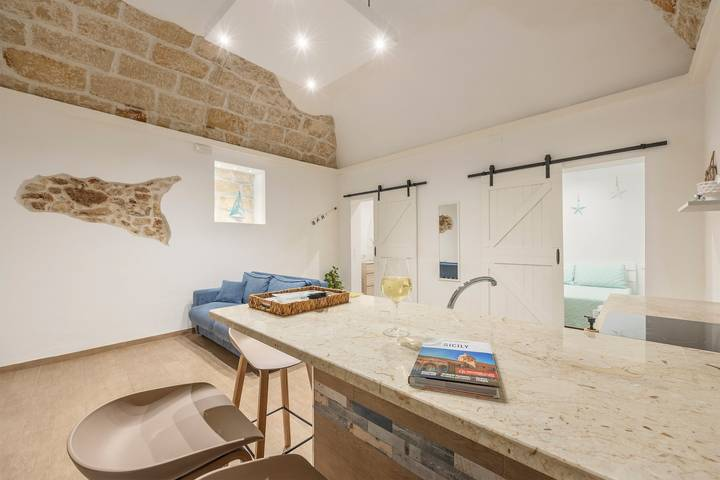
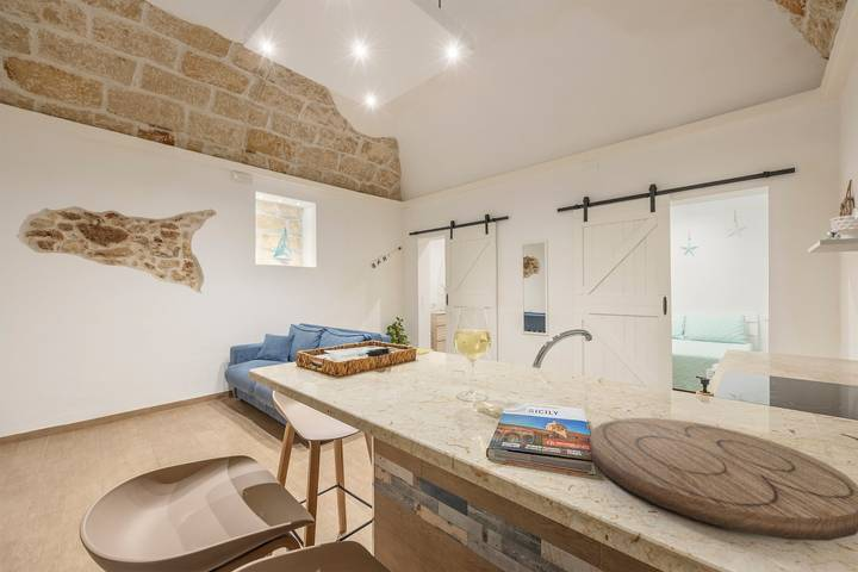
+ cutting board [589,417,858,542]
